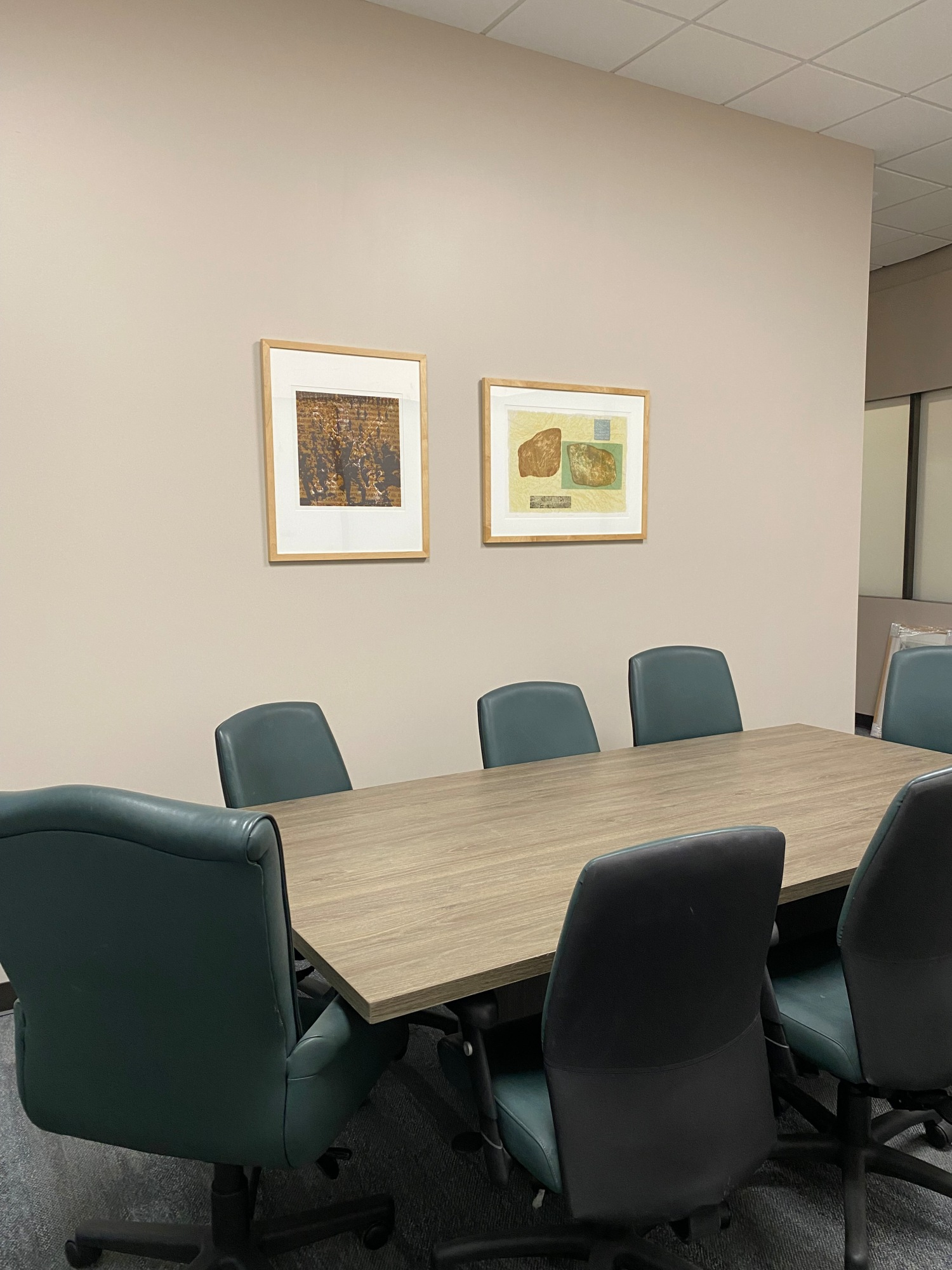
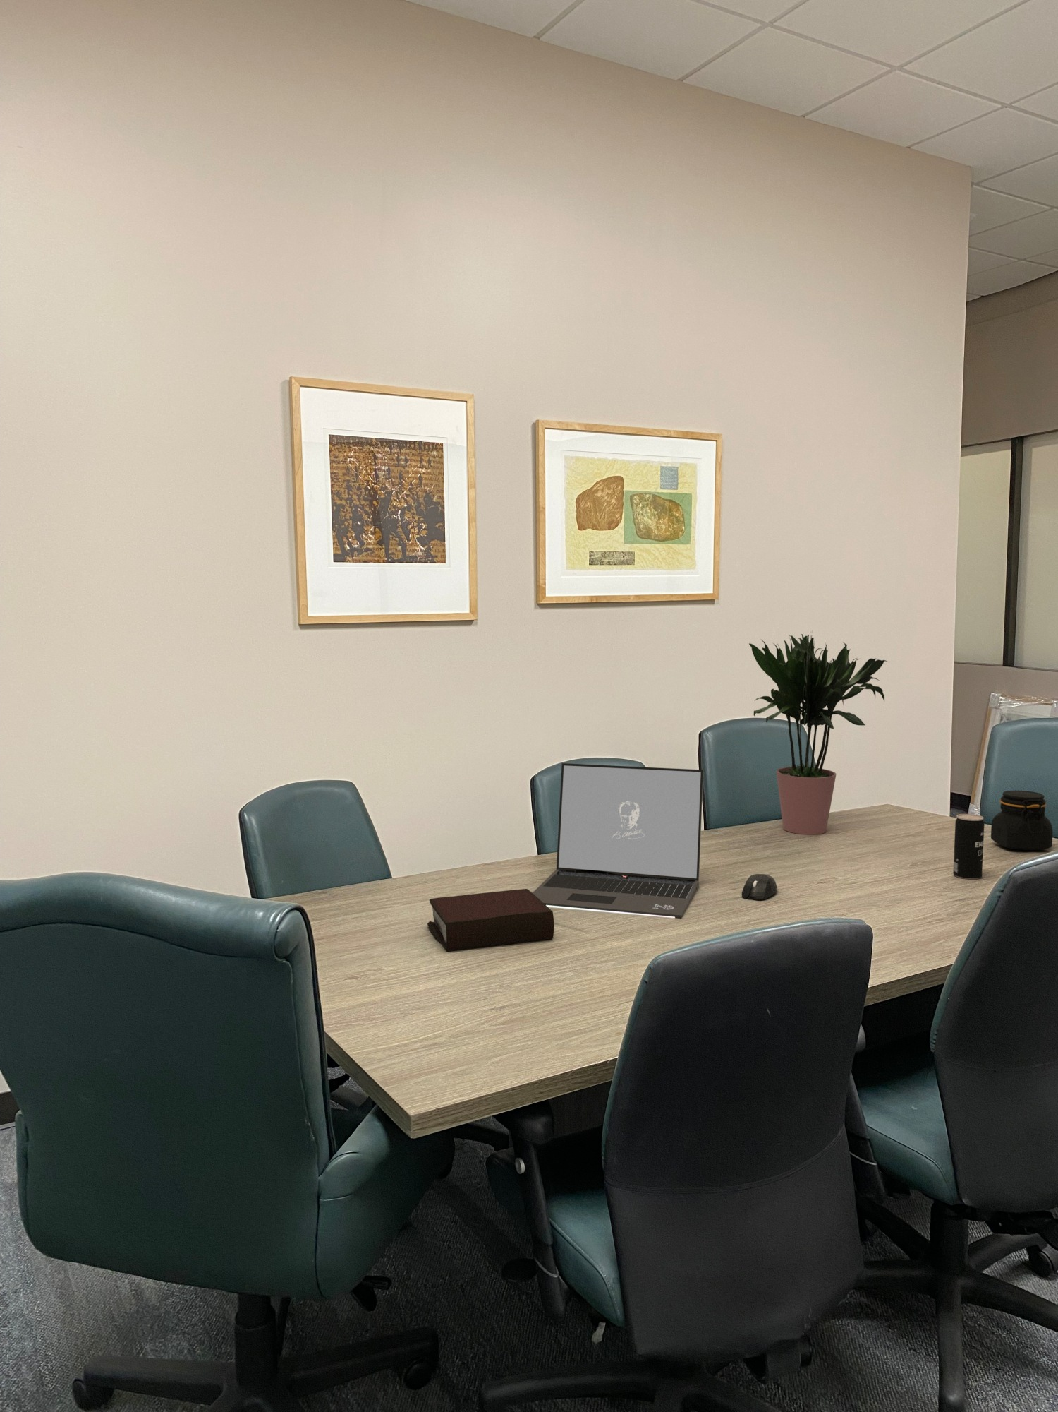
+ potted plant [748,630,889,835]
+ jar [990,790,1054,851]
+ bible [427,888,555,953]
+ beverage can [952,814,986,881]
+ mouse [741,873,778,902]
+ laptop [532,763,703,919]
